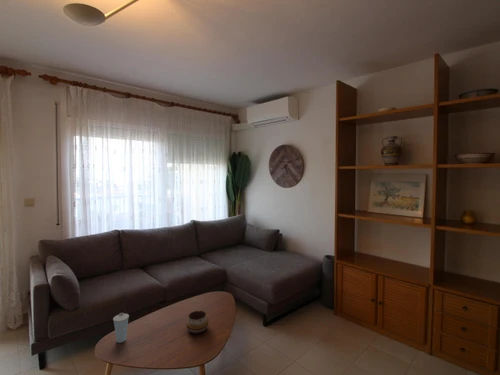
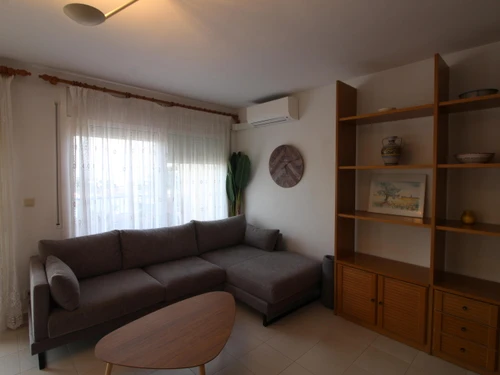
- cup [112,312,130,344]
- decorative bowl [185,310,209,335]
